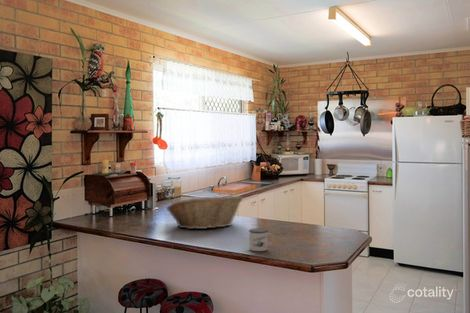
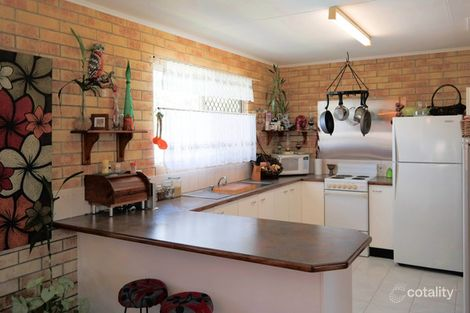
- mug [248,228,275,252]
- fruit basket [165,194,244,230]
